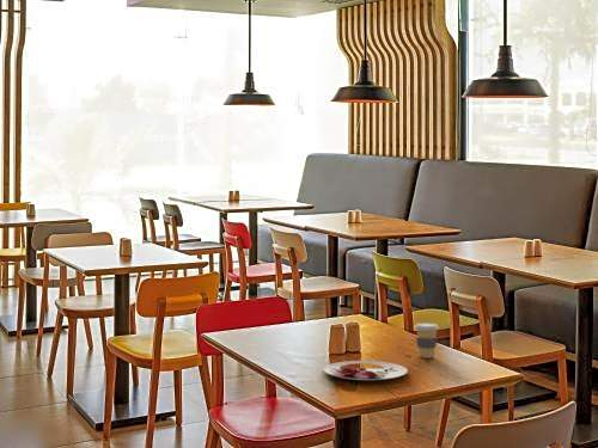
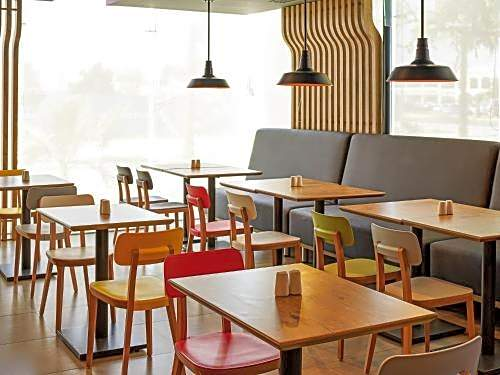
- coffee cup [414,321,440,360]
- plate [323,360,409,381]
